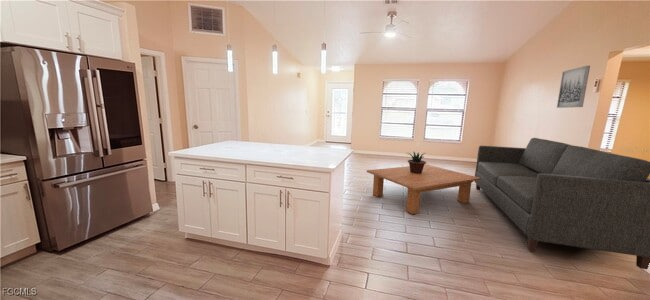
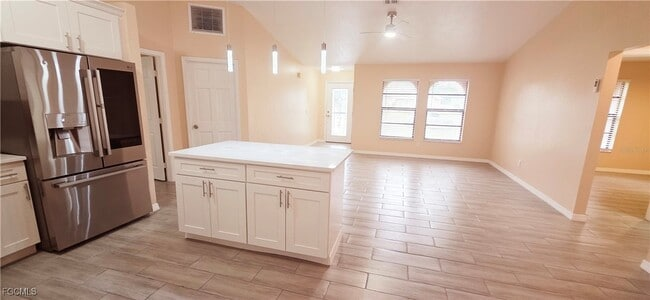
- potted plant [405,151,427,174]
- coffee table [366,164,481,215]
- wall art [556,65,591,109]
- sofa [474,137,650,270]
